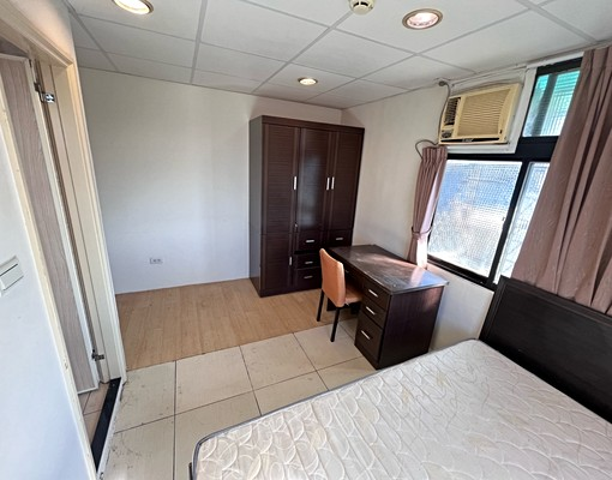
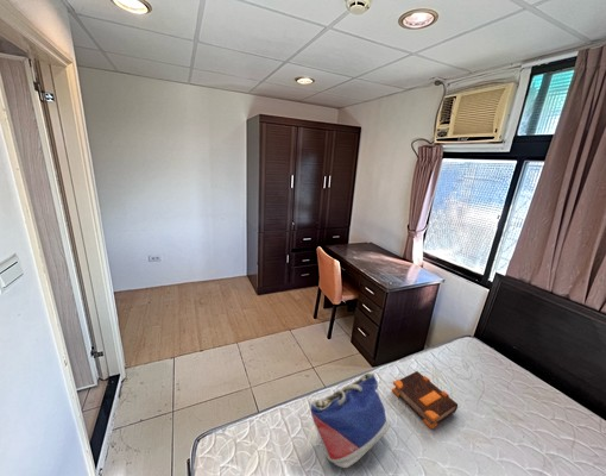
+ tote bag [309,371,391,469]
+ bible [391,370,459,431]
